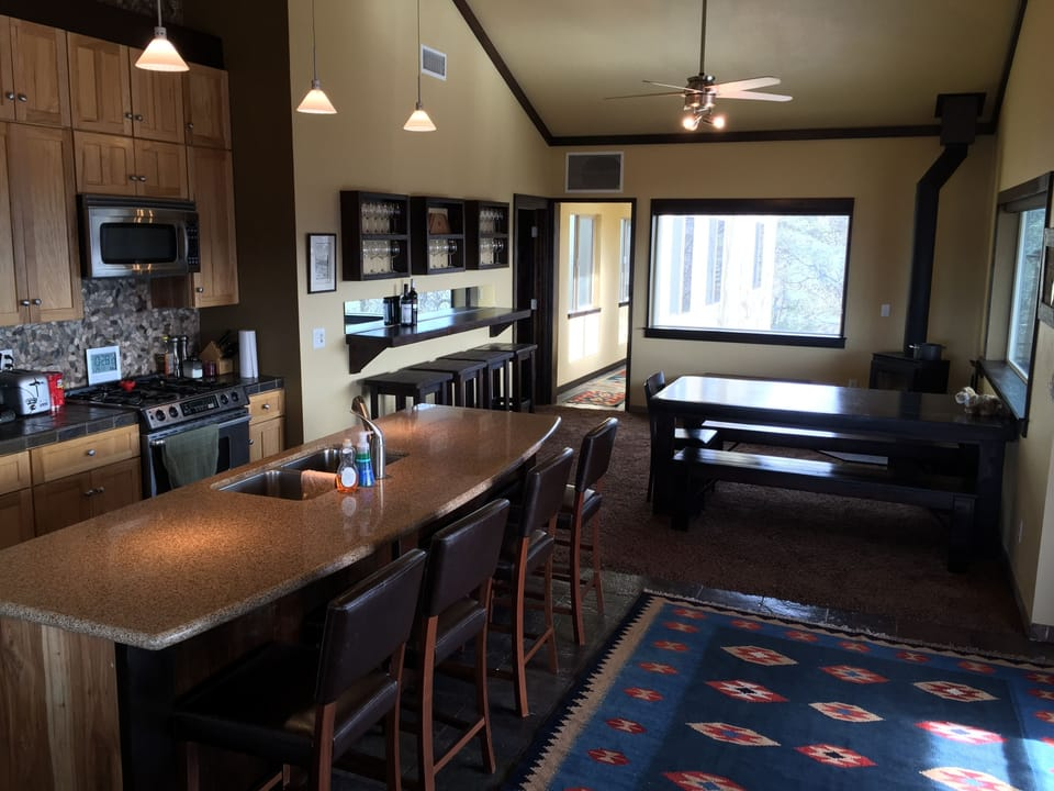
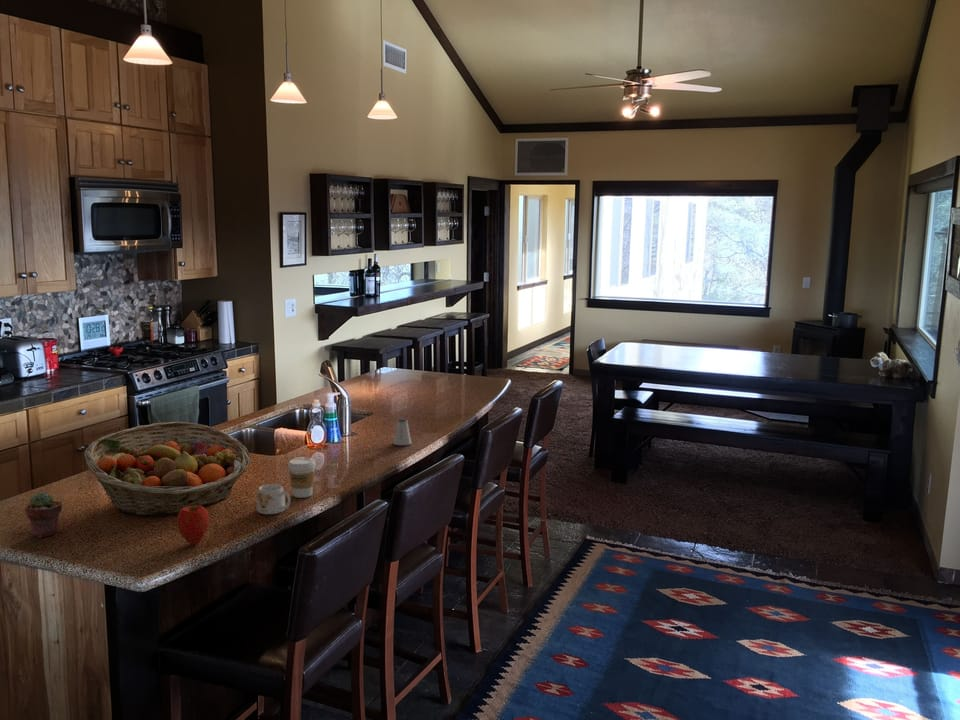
+ mug [256,483,291,515]
+ potted succulent [24,492,63,539]
+ coffee cup [287,456,317,499]
+ fruit basket [83,421,252,517]
+ apple [176,506,211,546]
+ saltshaker [393,417,412,446]
